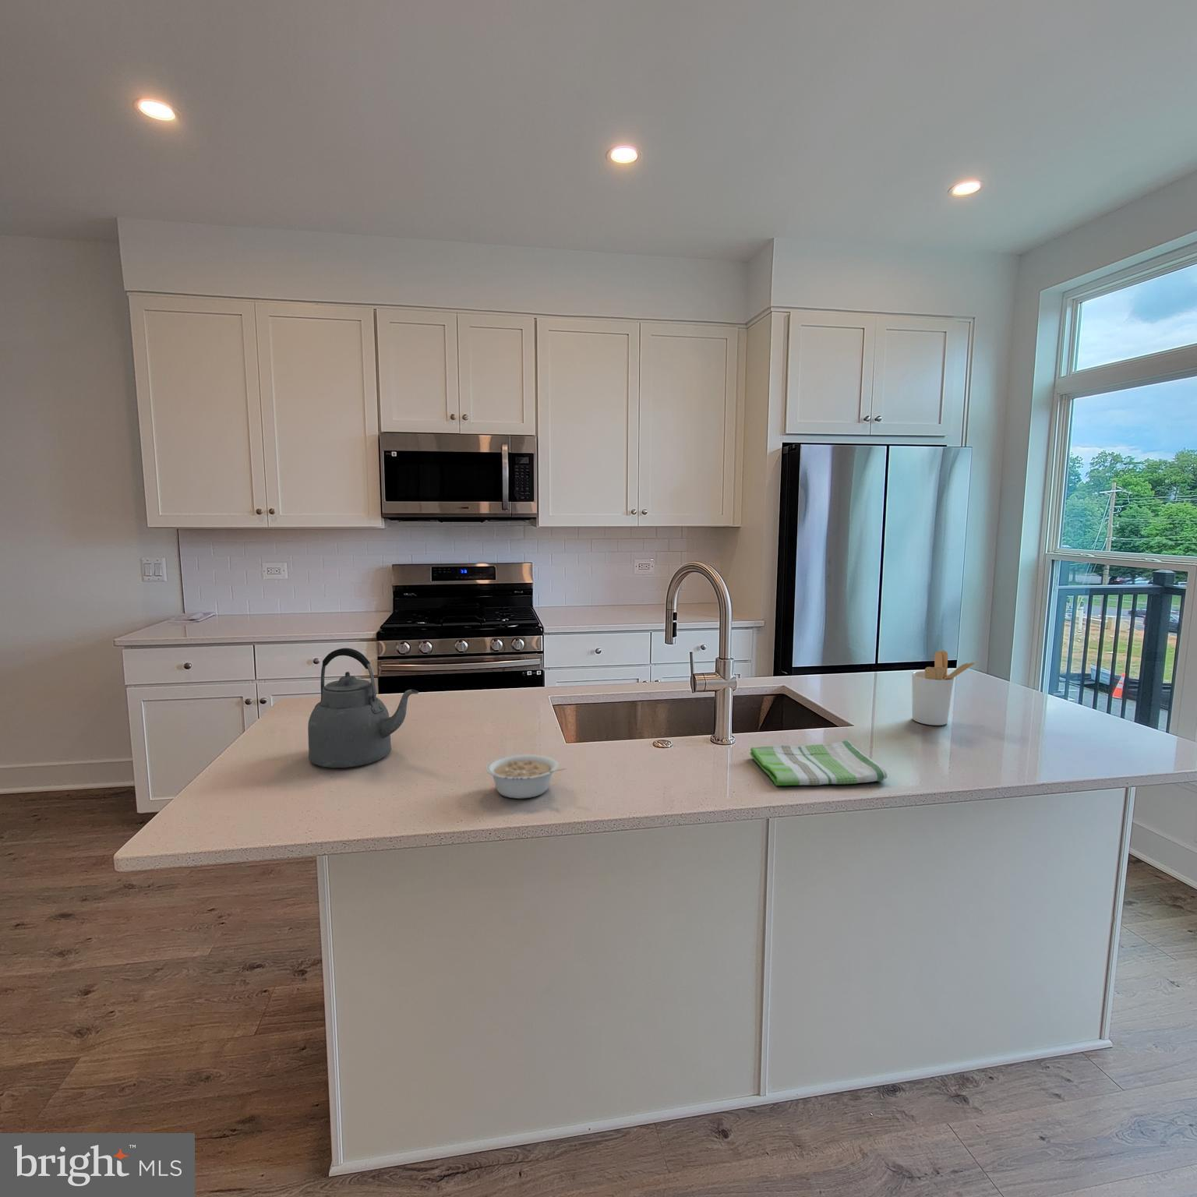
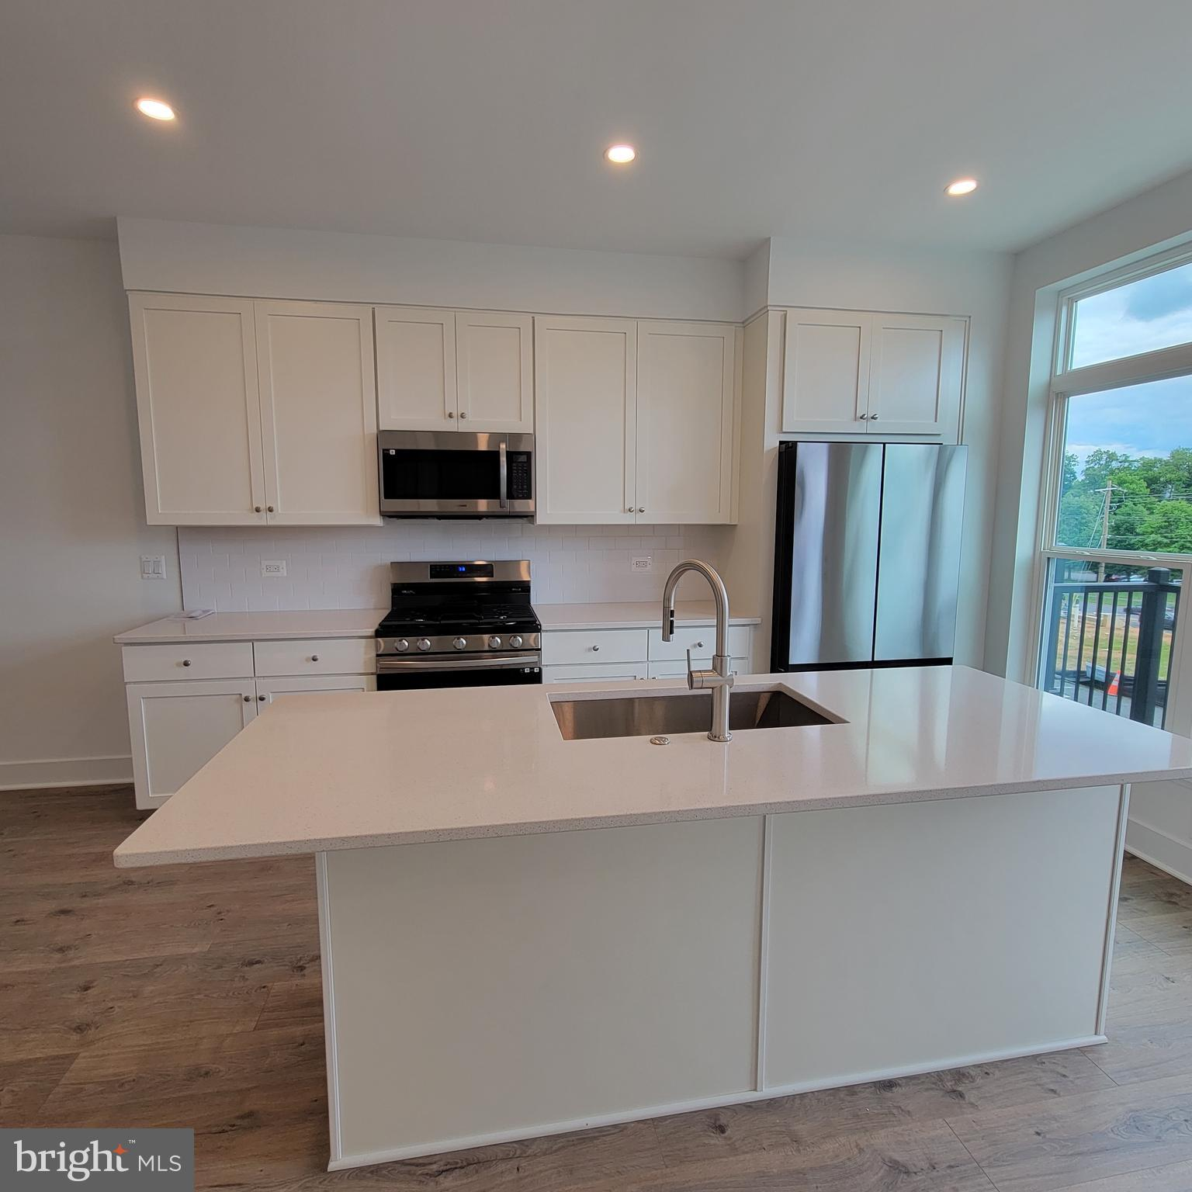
- legume [486,753,567,799]
- dish towel [750,740,888,786]
- kettle [307,648,419,770]
- utensil holder [911,650,979,727]
